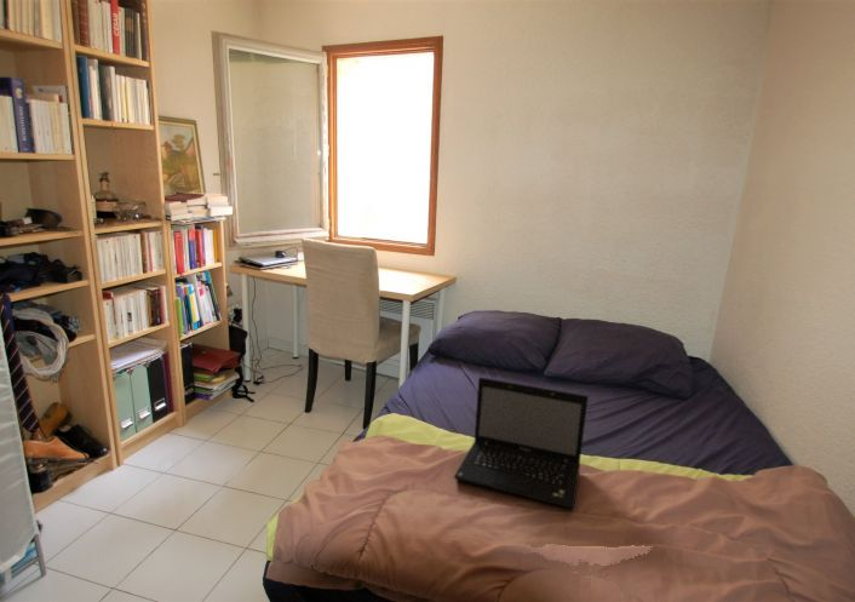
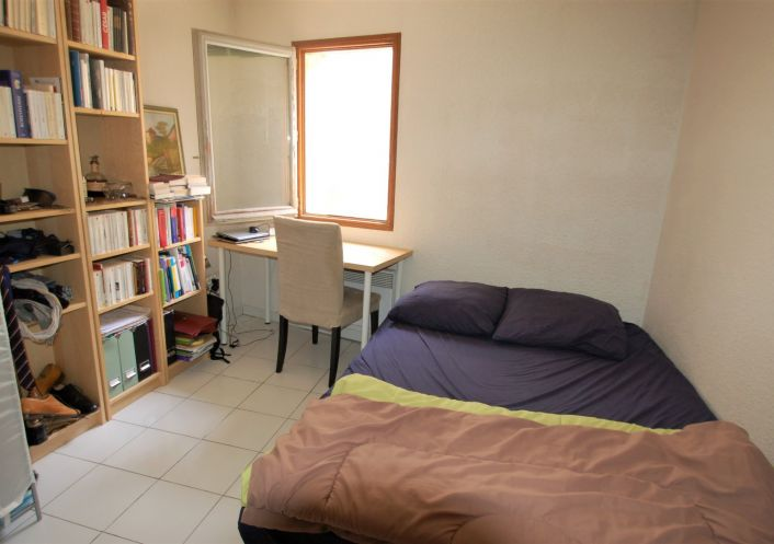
- laptop [453,375,590,510]
